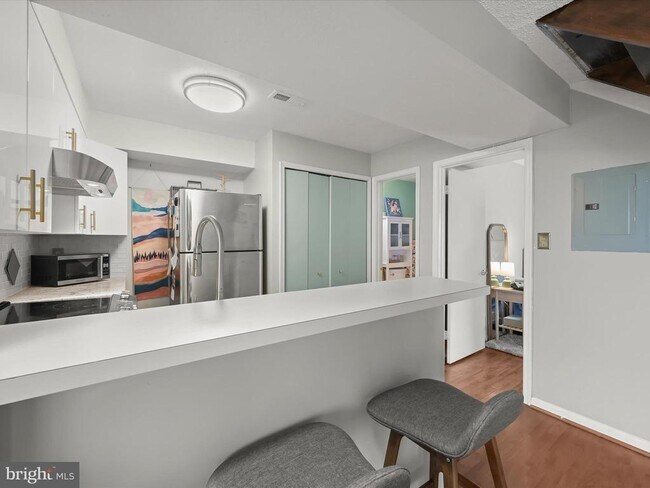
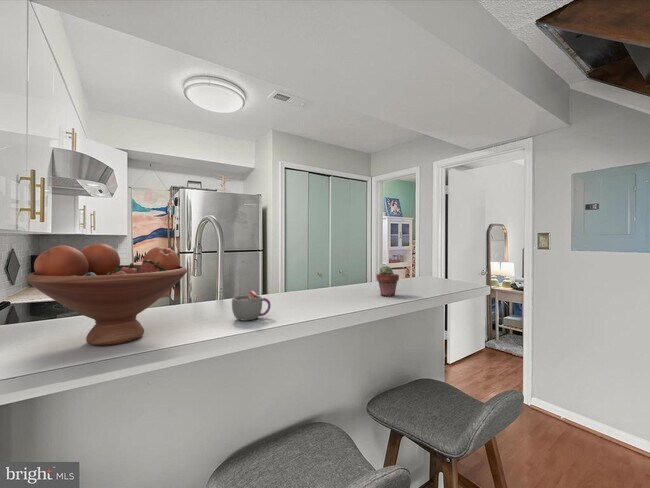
+ fruit bowl [25,242,188,347]
+ mug [231,290,272,322]
+ potted succulent [375,265,400,297]
